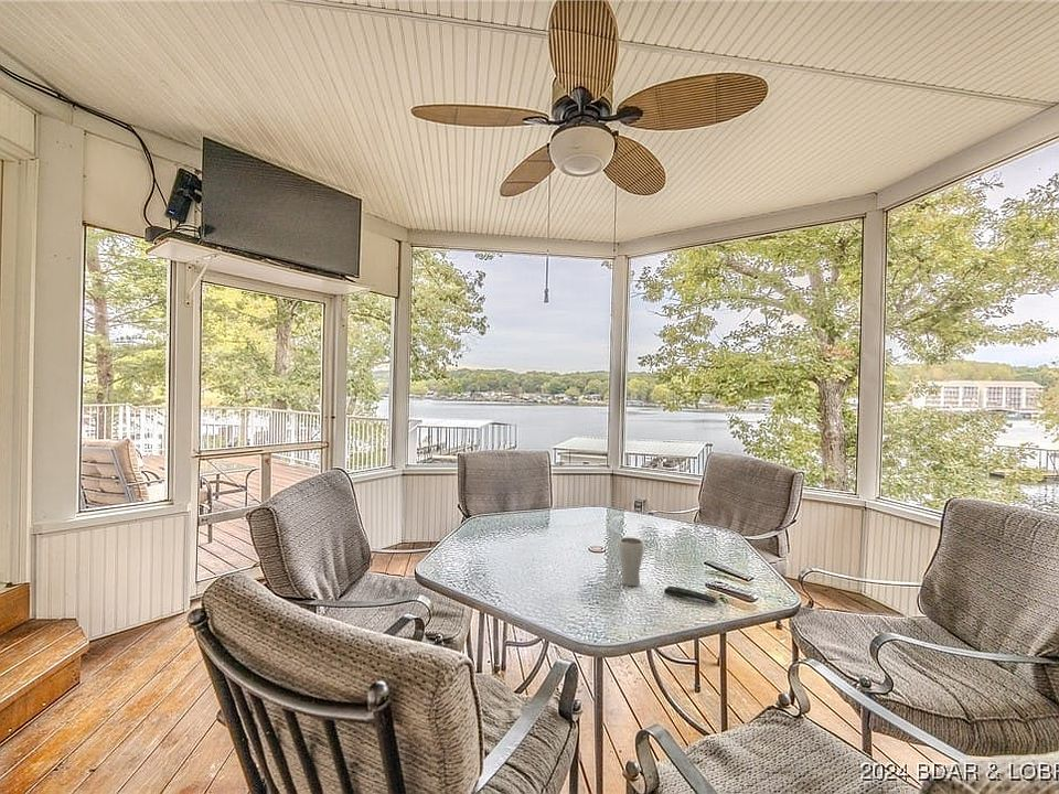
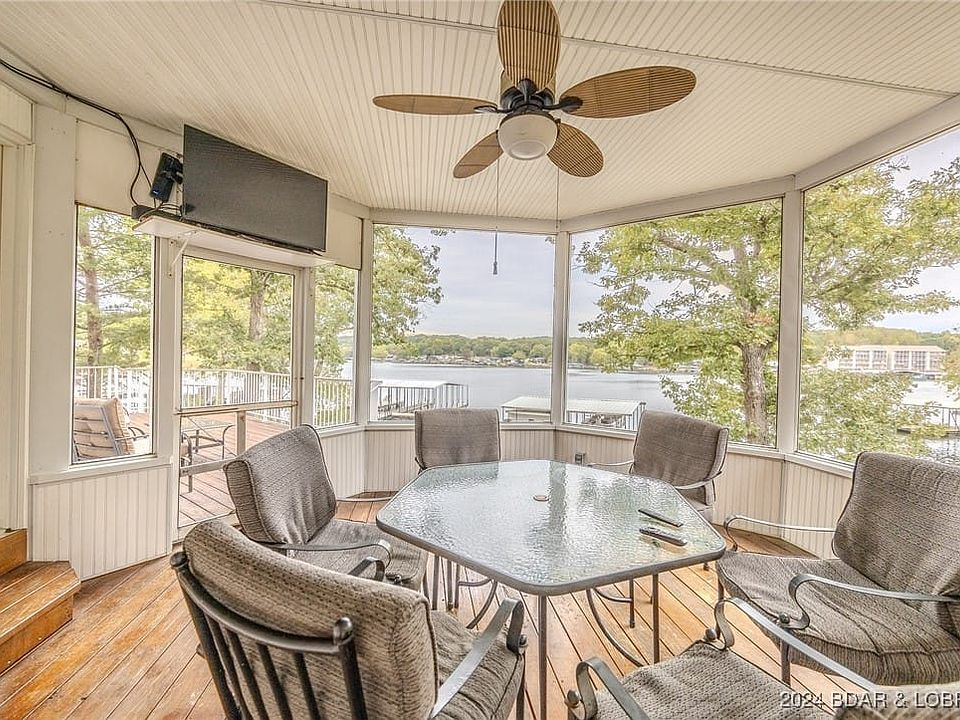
- drinking glass [618,536,645,587]
- remote control [663,586,719,605]
